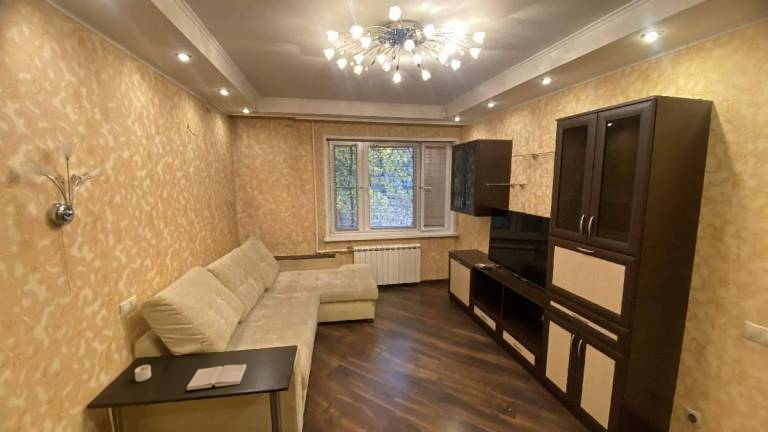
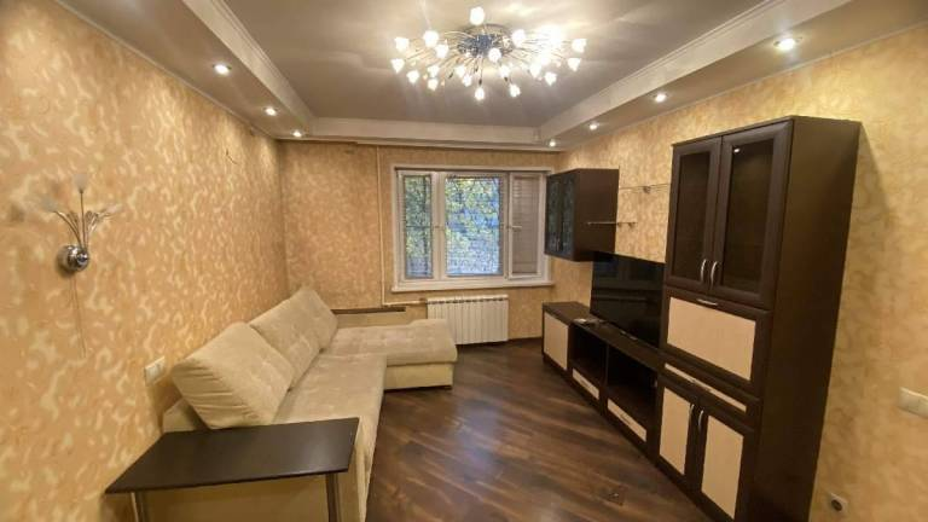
- hardback book [185,363,247,392]
- candle [134,364,152,383]
